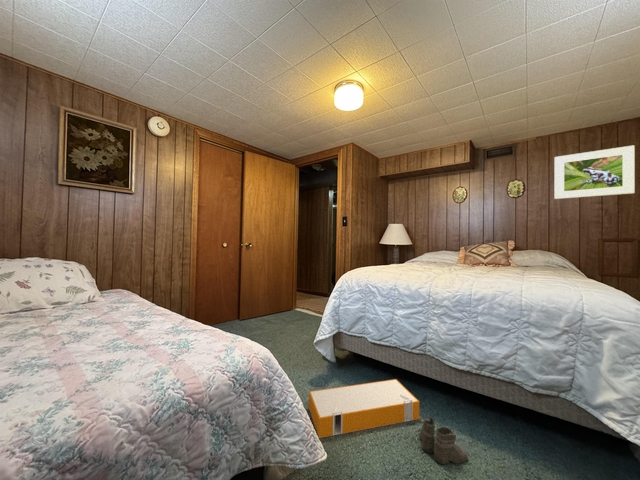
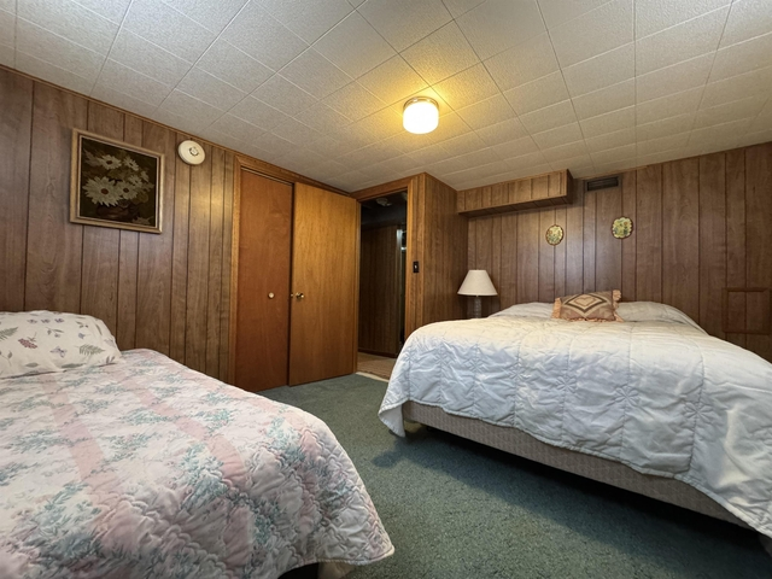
- storage bin [308,378,420,439]
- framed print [554,144,636,200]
- boots [412,414,468,474]
